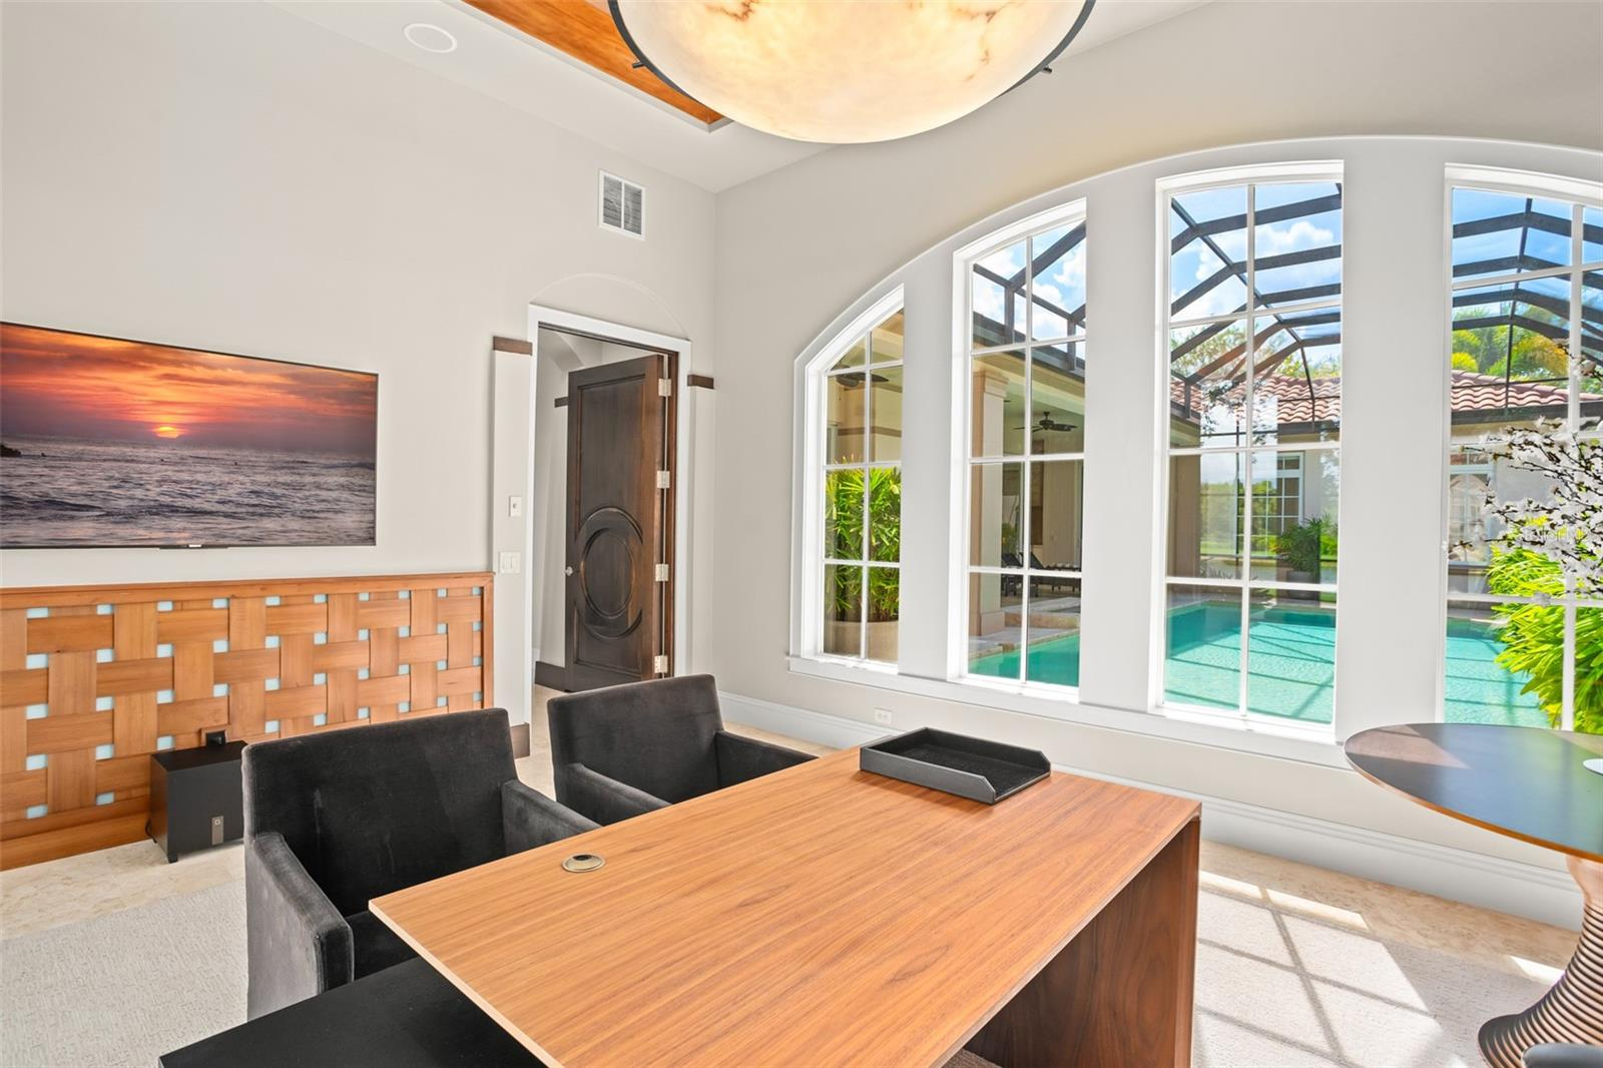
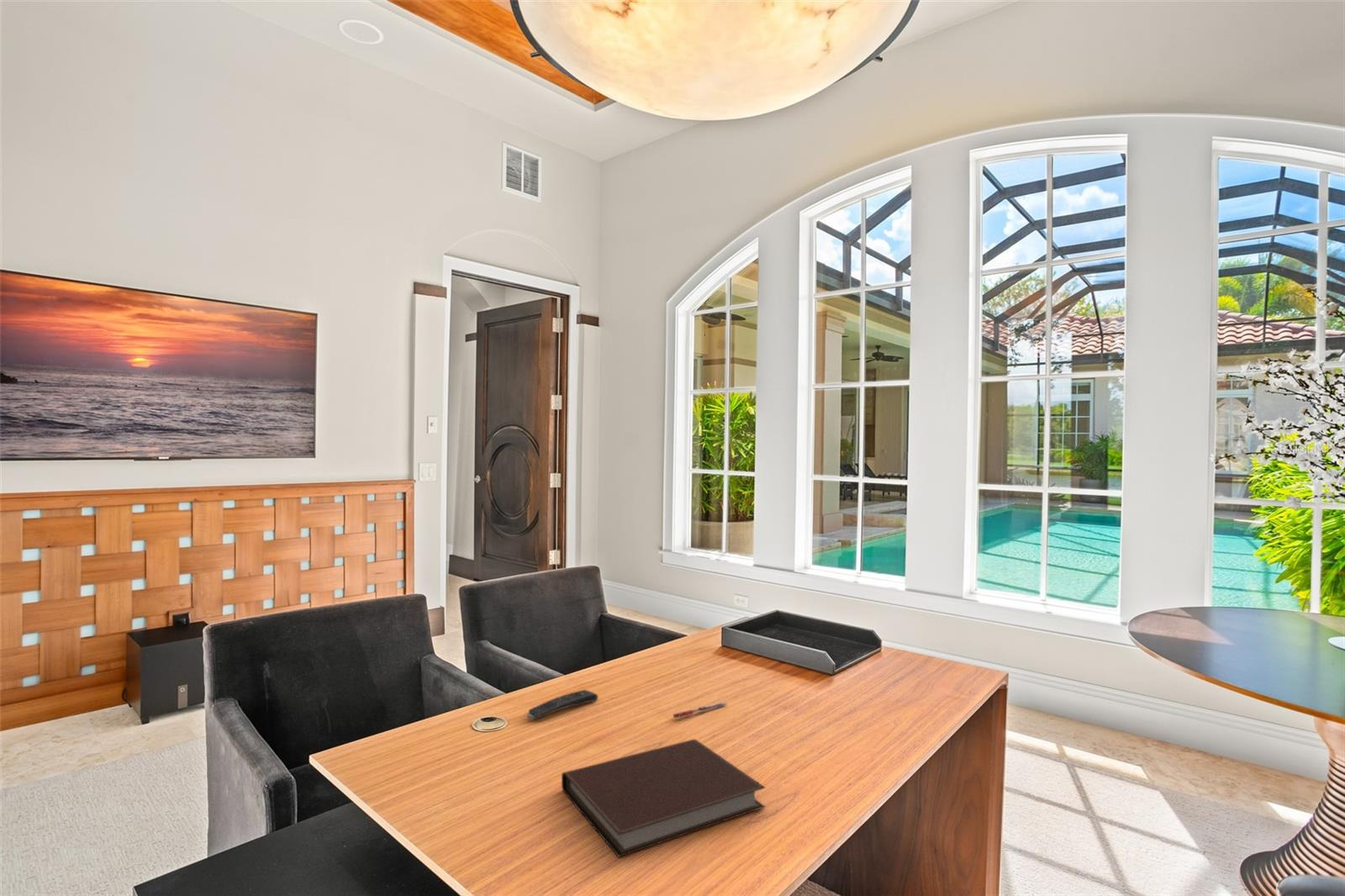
+ notebook [561,738,766,858]
+ pen [672,702,728,719]
+ remote control [526,689,599,720]
